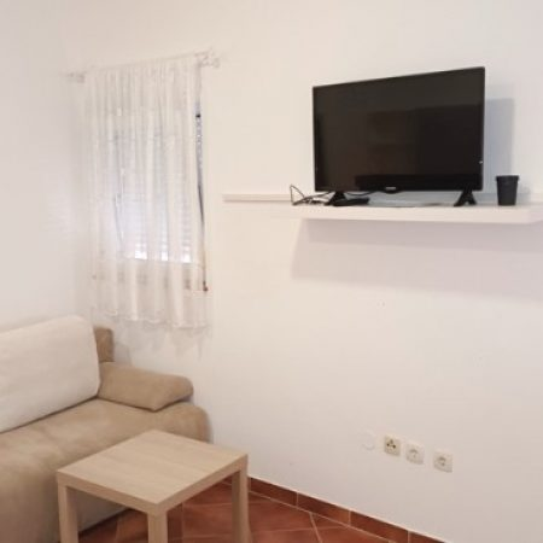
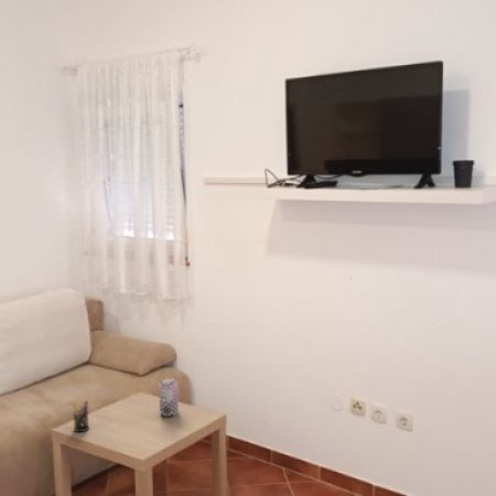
+ beer can [158,377,180,418]
+ pen holder [71,399,90,433]
